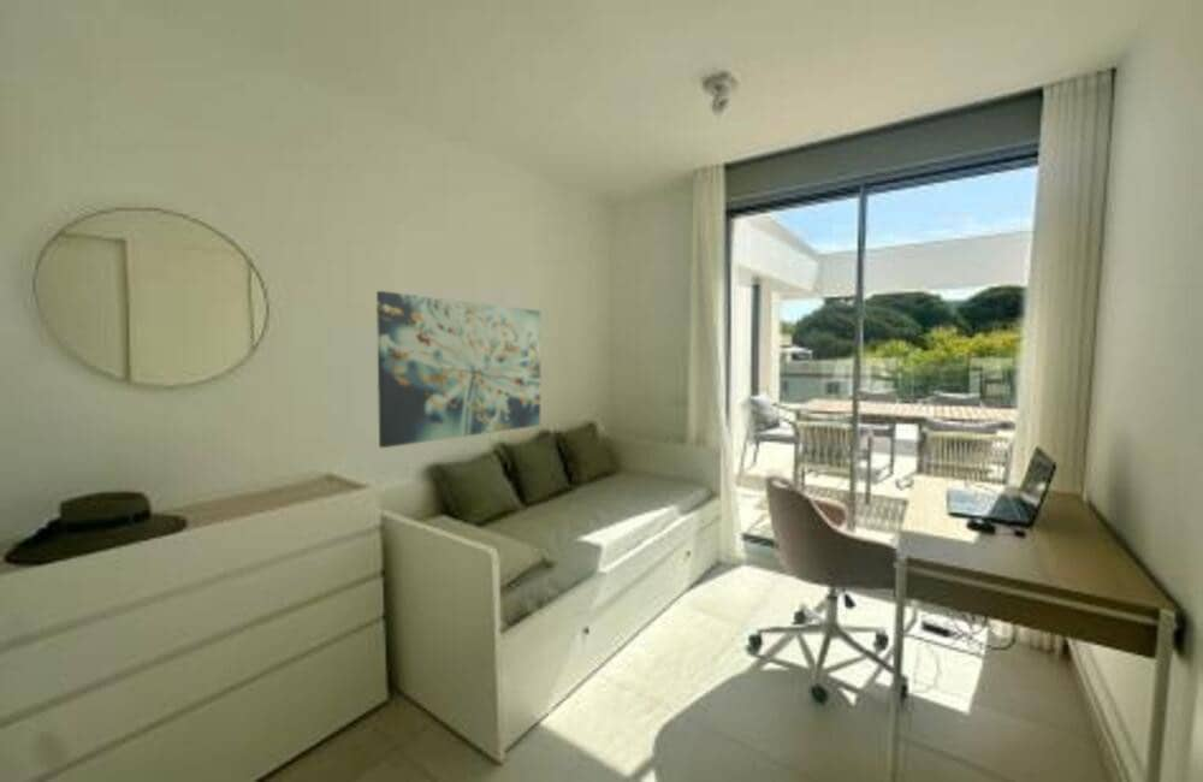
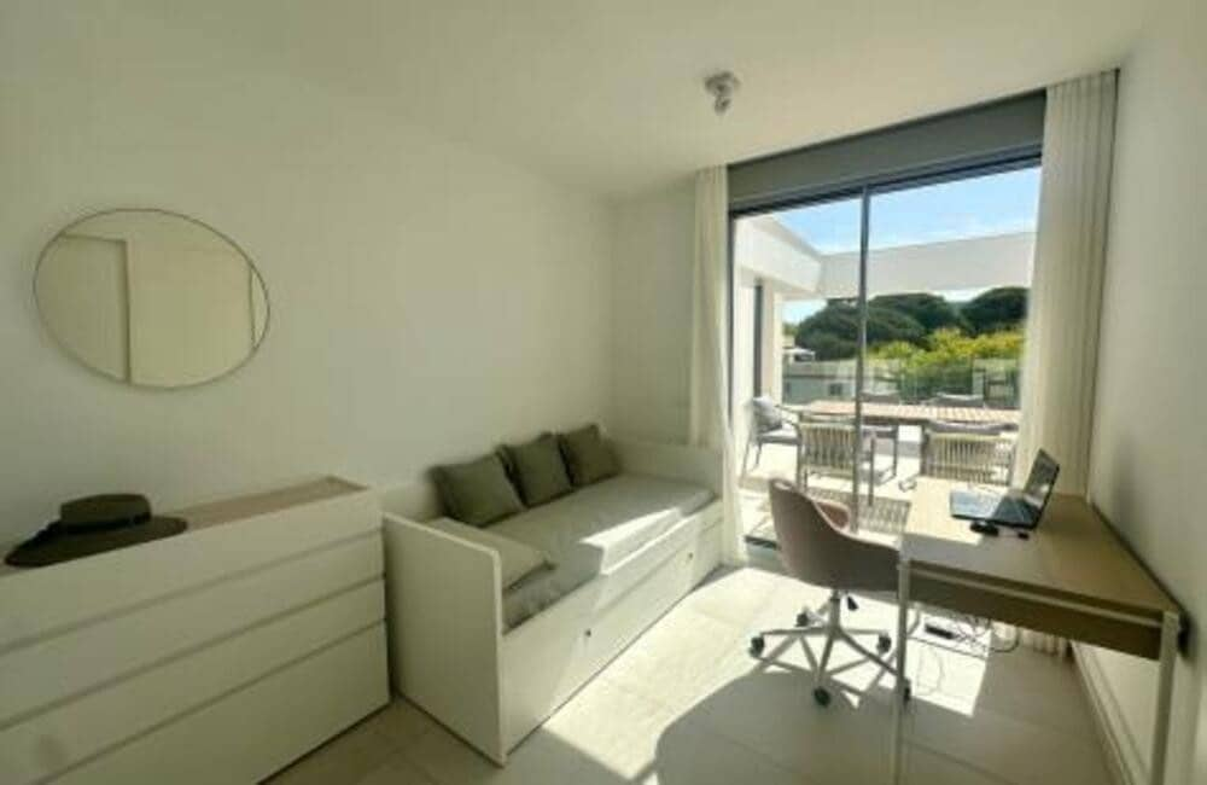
- wall art [375,290,541,449]
